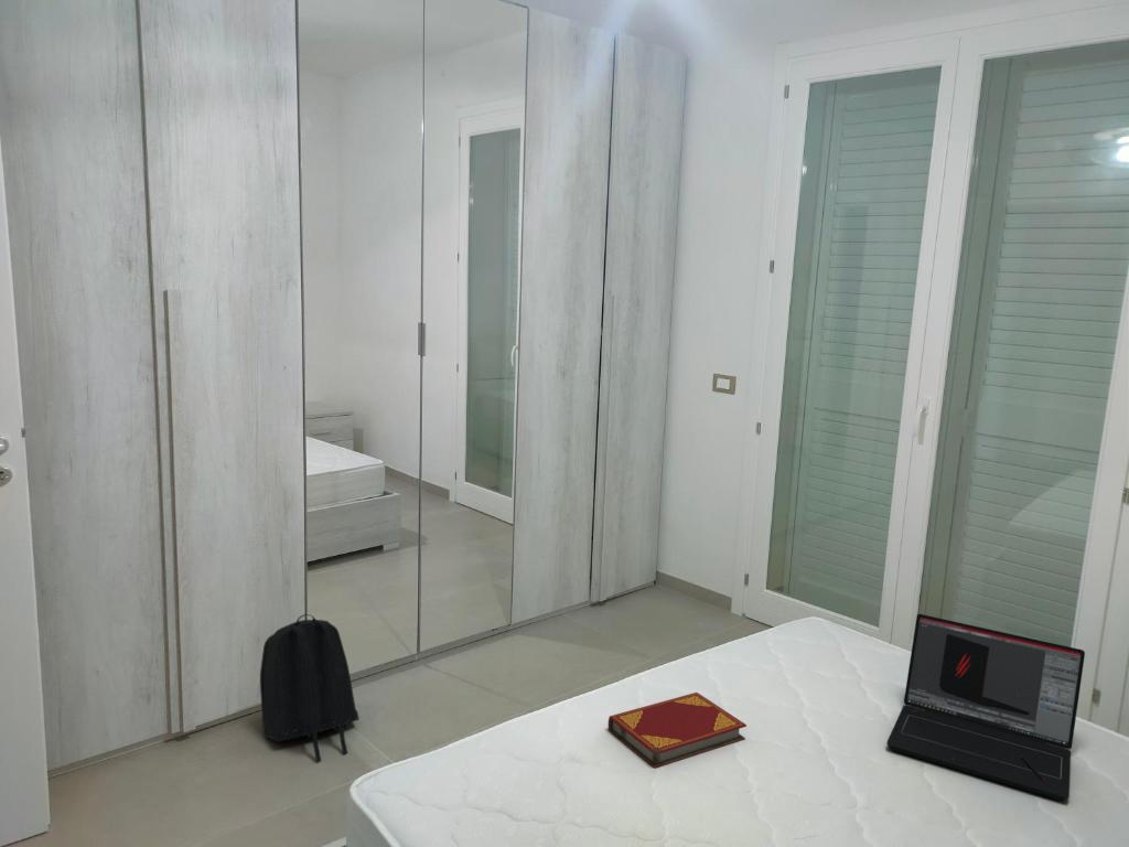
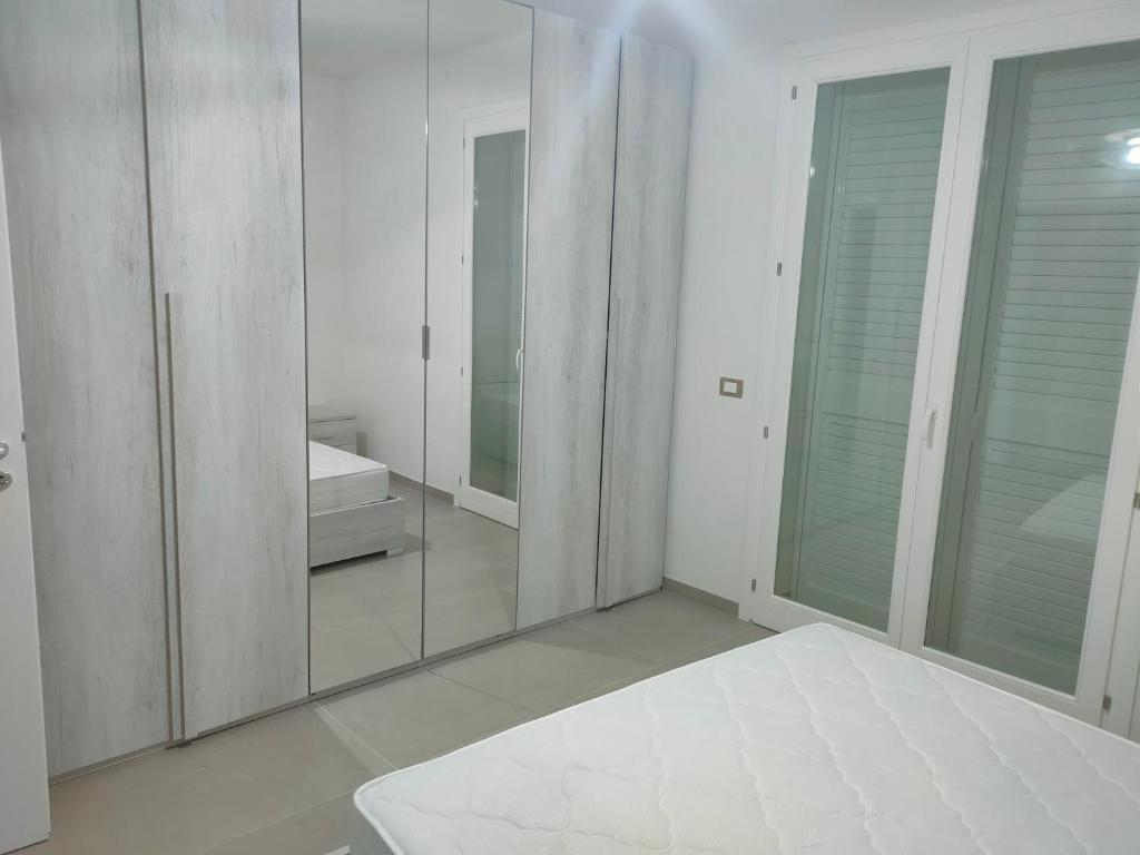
- laptop [885,613,1086,802]
- hardback book [607,691,748,770]
- backpack [259,613,361,763]
